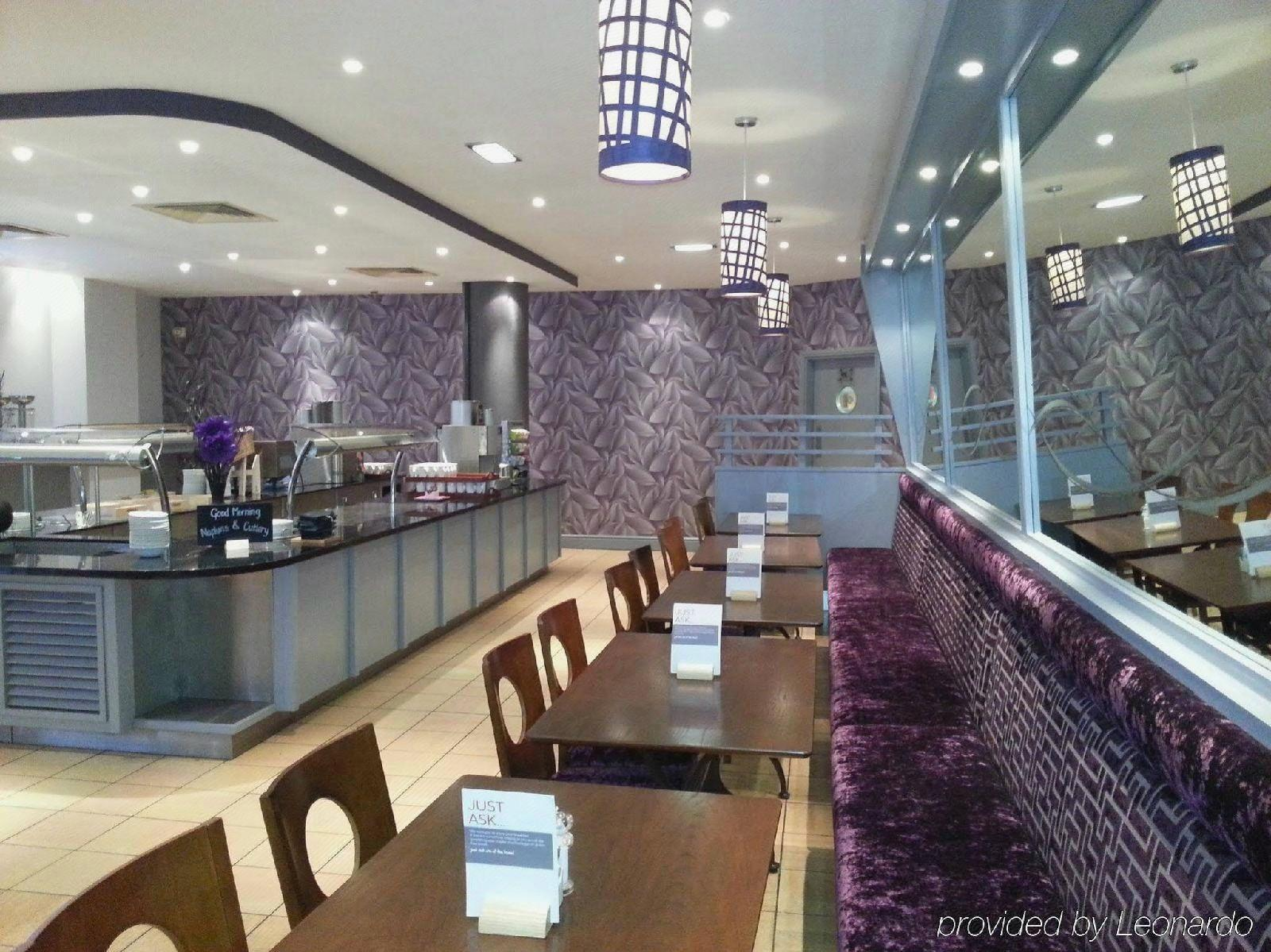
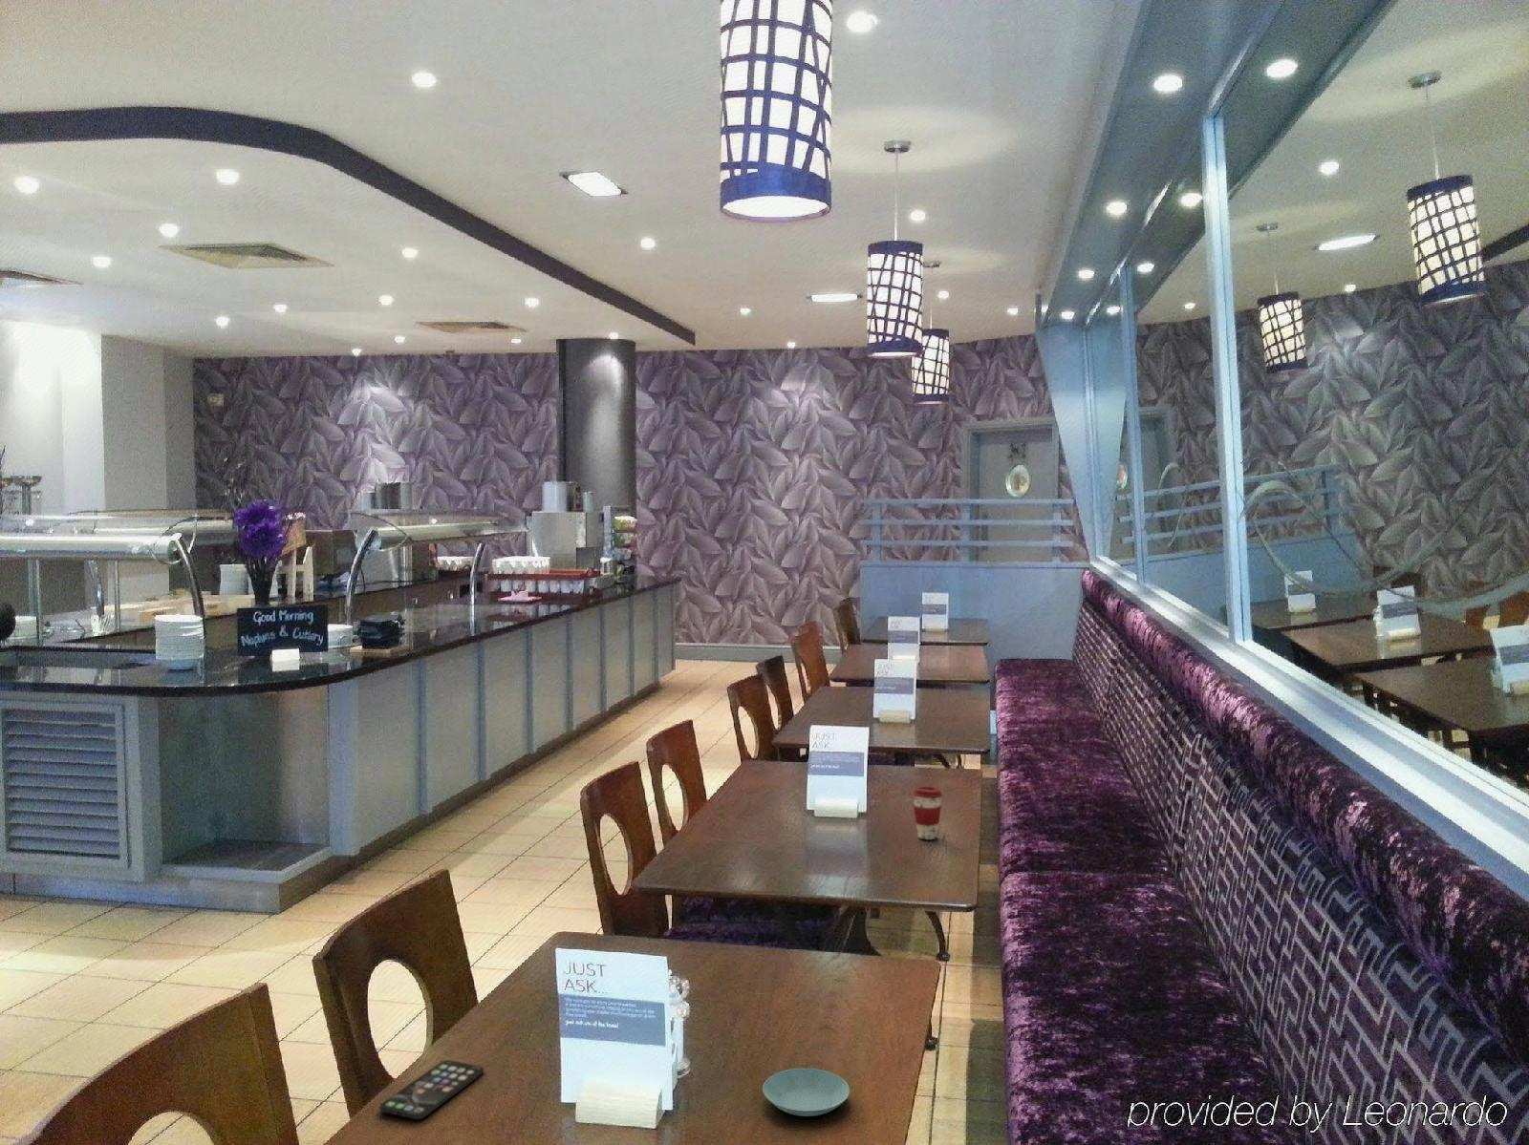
+ coffee cup [911,785,944,841]
+ smartphone [379,1060,485,1120]
+ saucer [761,1068,851,1117]
